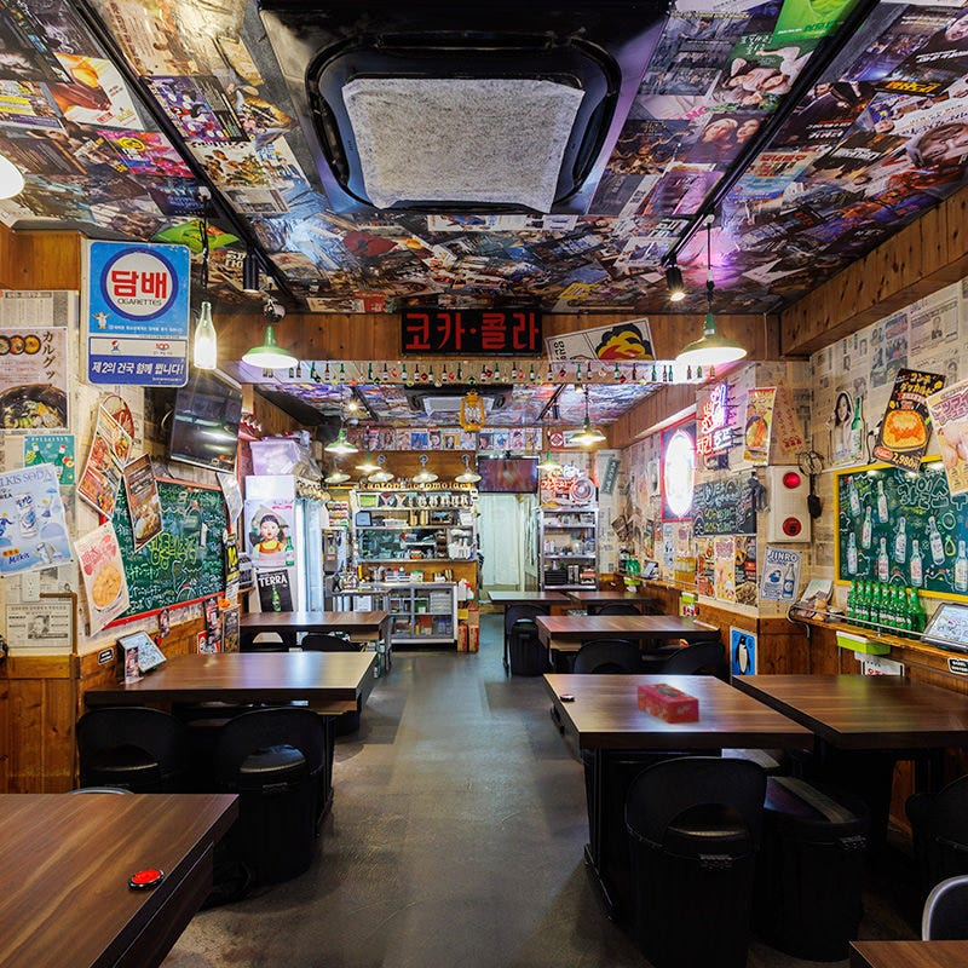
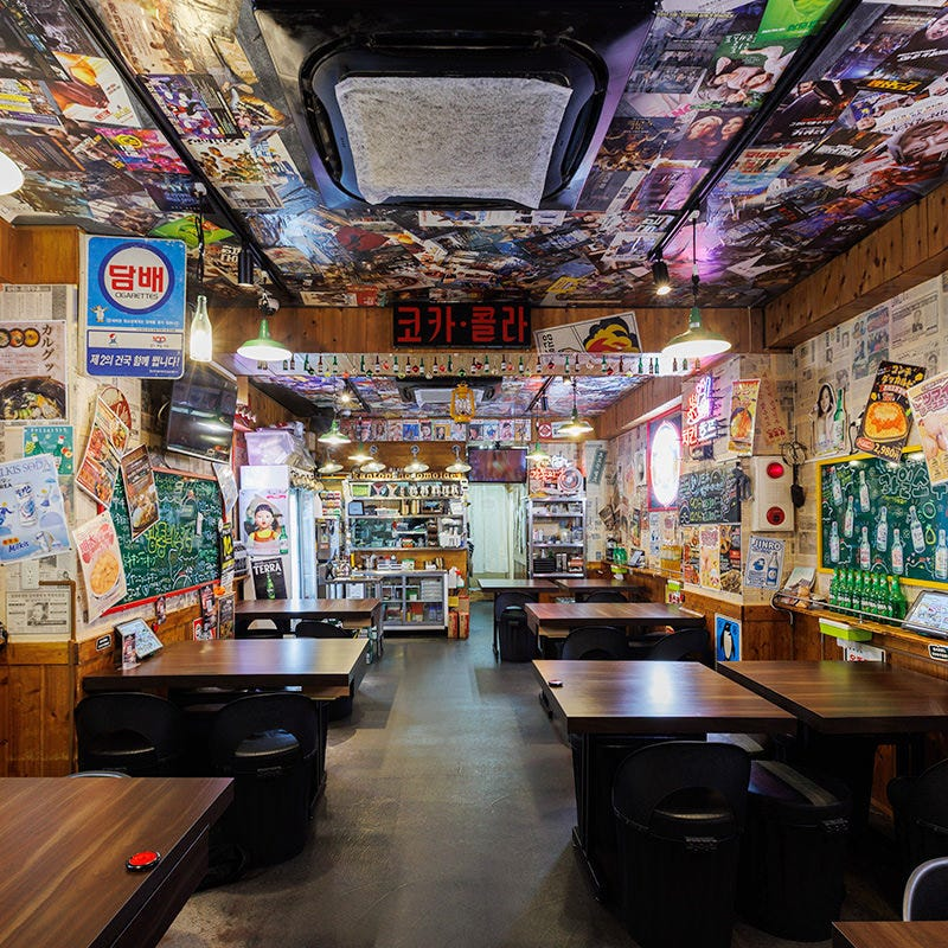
- tissue box [636,682,701,725]
